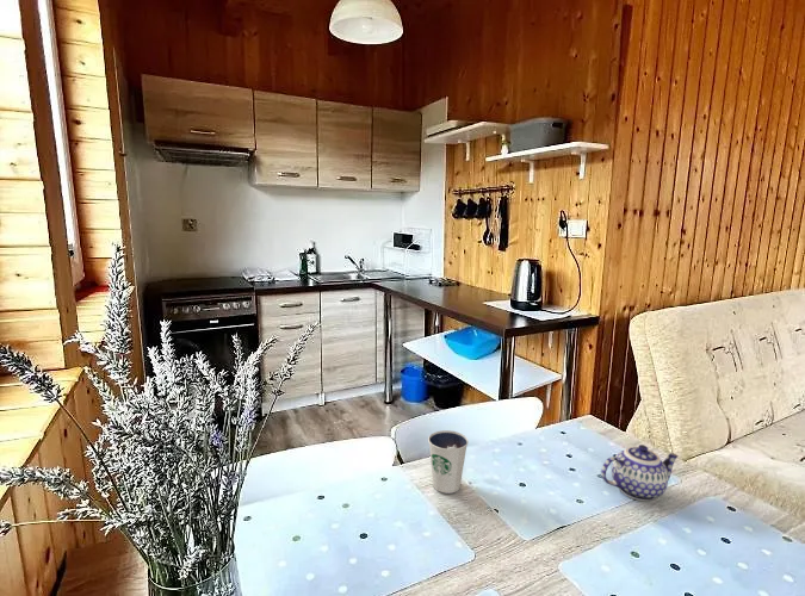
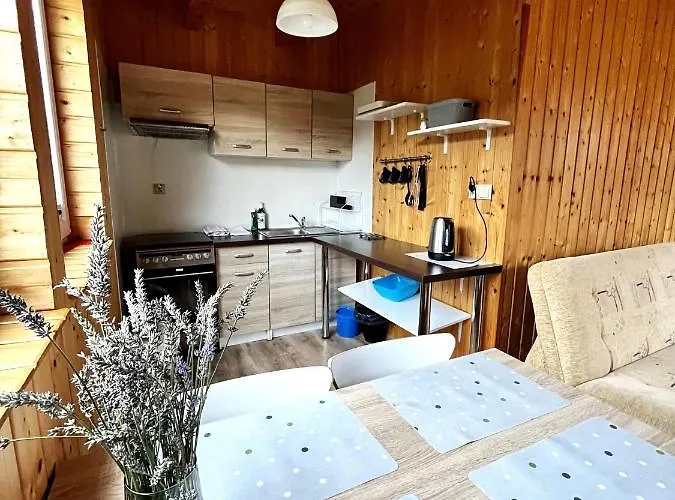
- dixie cup [427,429,470,495]
- teapot [600,443,680,502]
